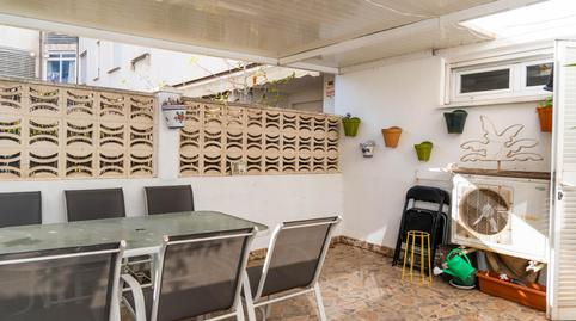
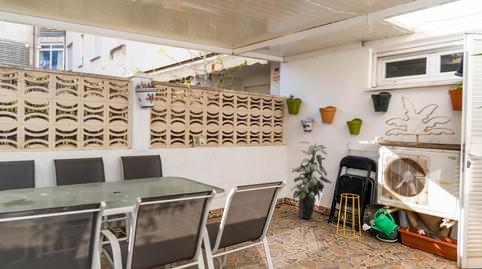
+ indoor plant [289,140,333,220]
